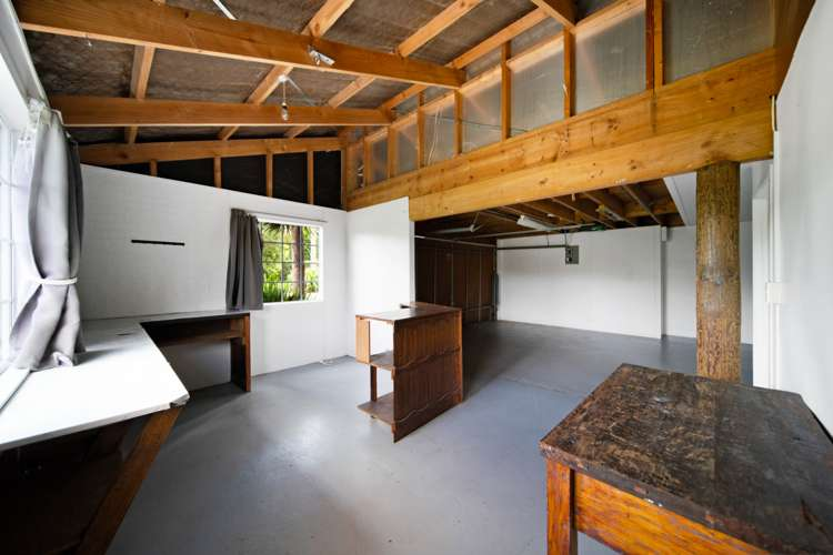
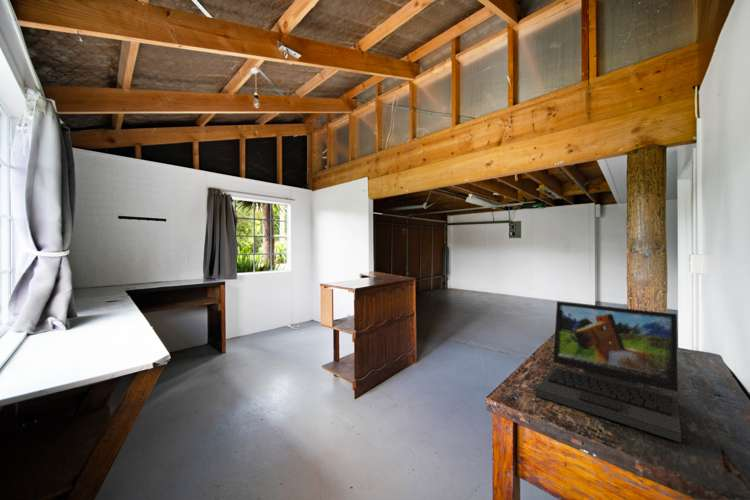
+ laptop [534,300,682,443]
